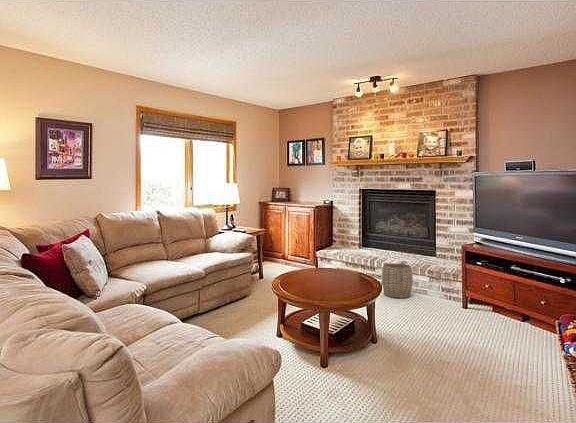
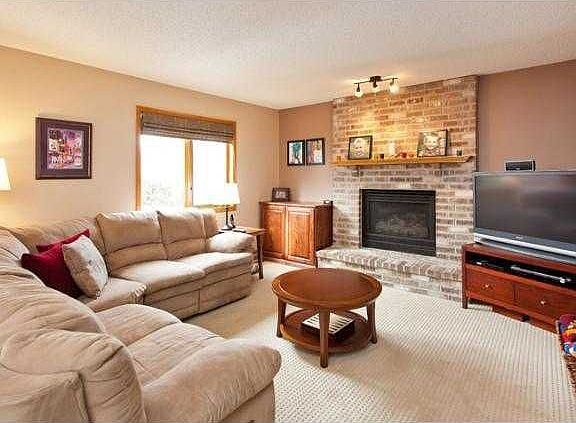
- woven basket [381,263,414,299]
